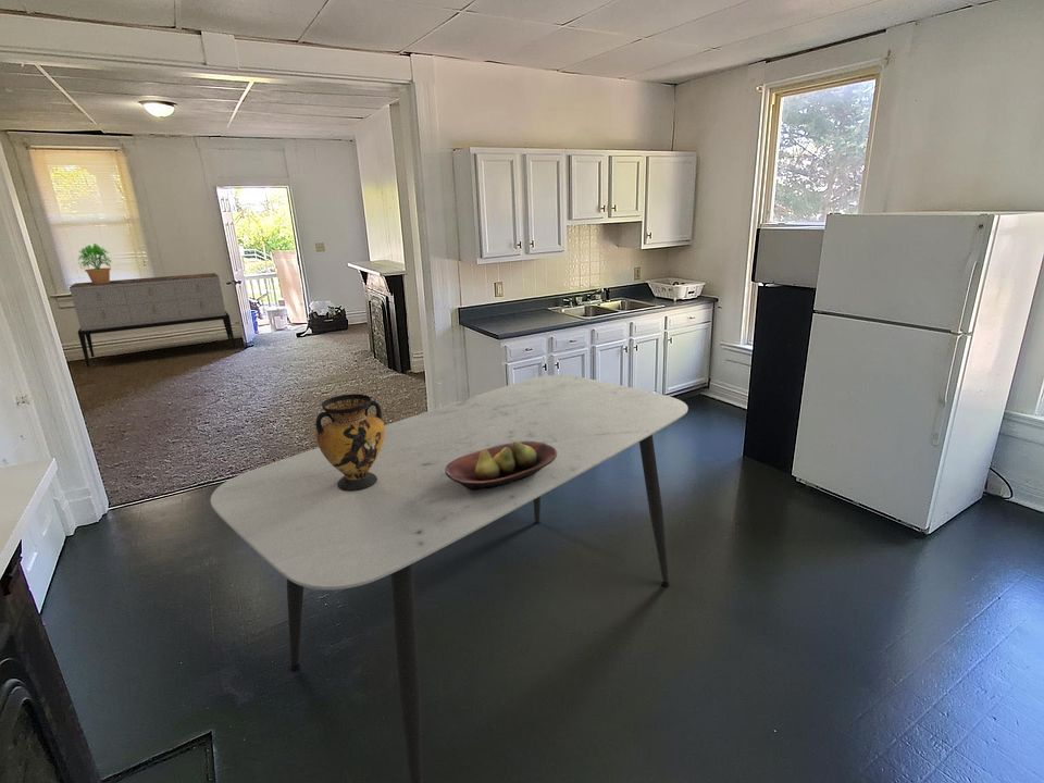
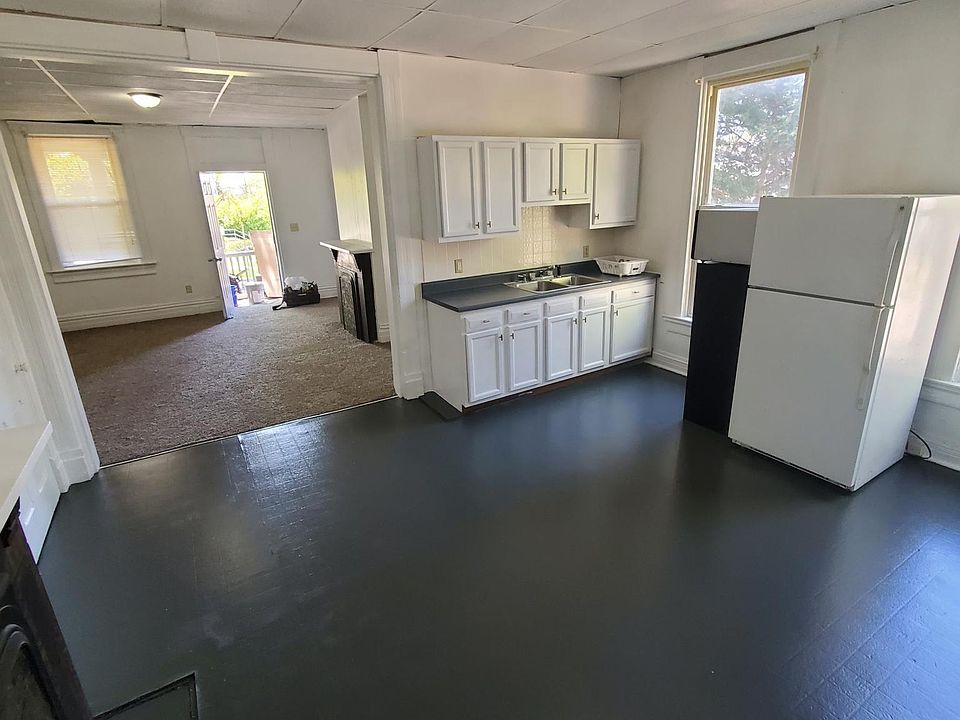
- potted plant [76,243,112,284]
- dining table [209,374,689,783]
- fruit bowl [445,442,557,490]
- vase [314,393,385,492]
- sideboard [69,272,236,369]
